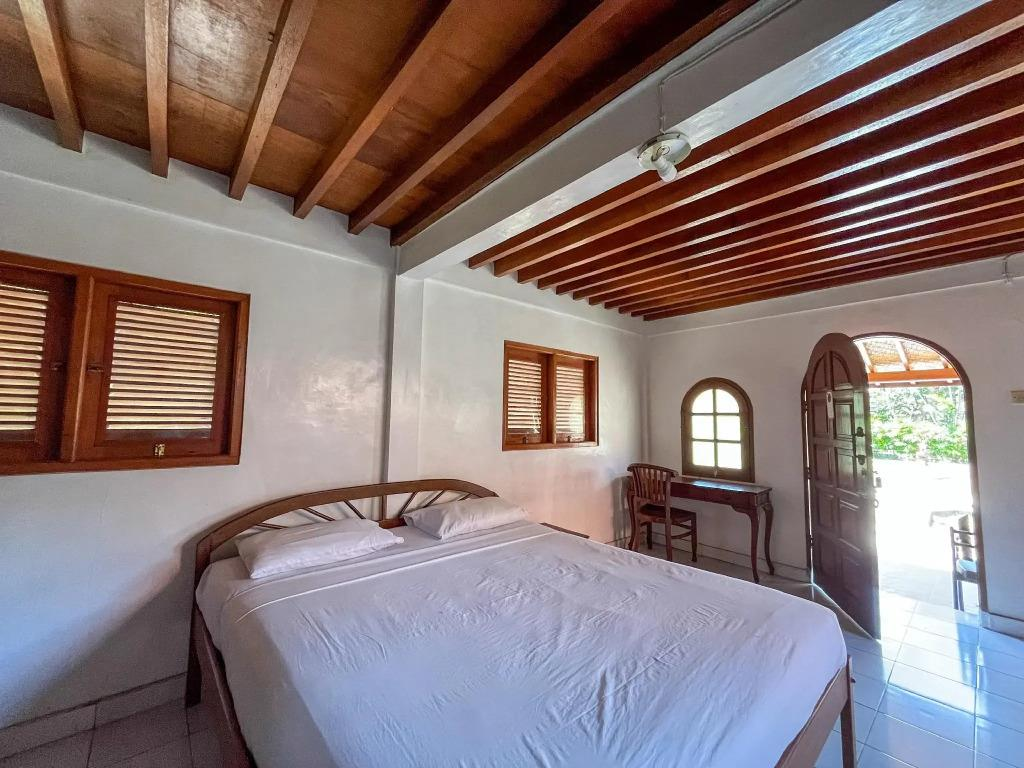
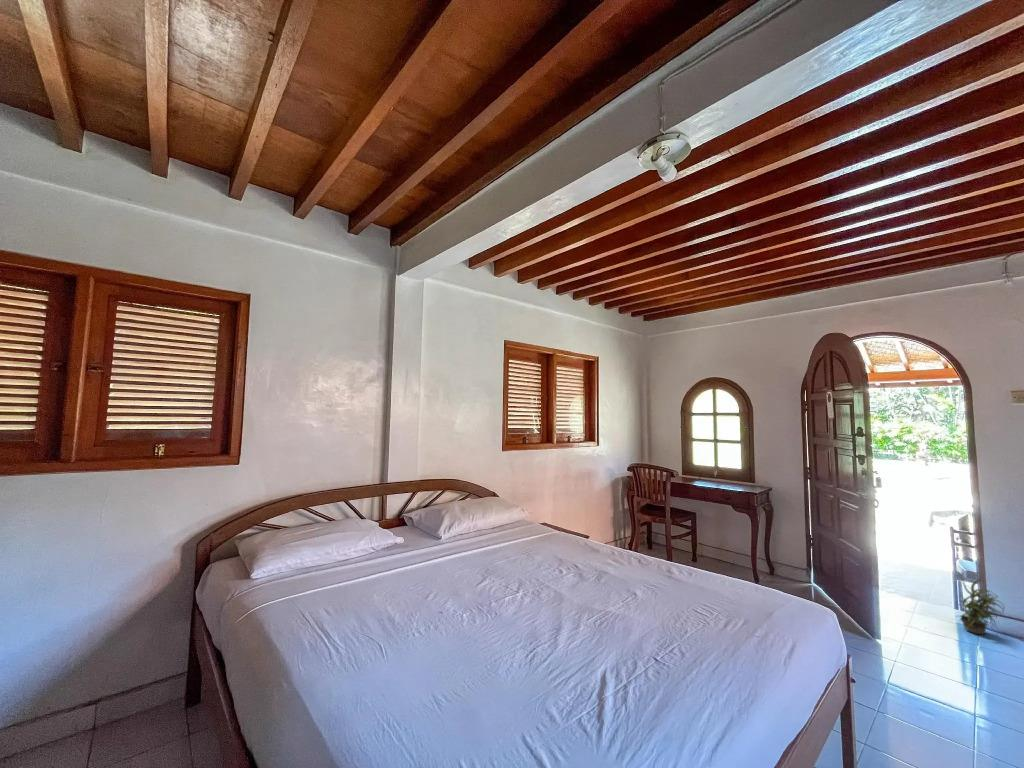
+ potted plant [953,573,1005,636]
